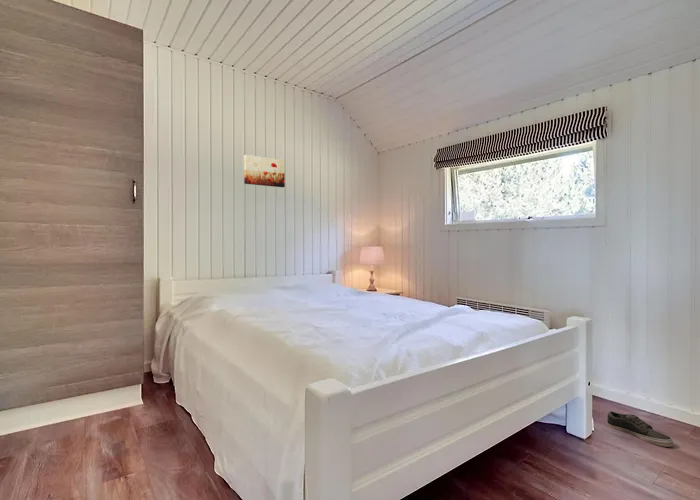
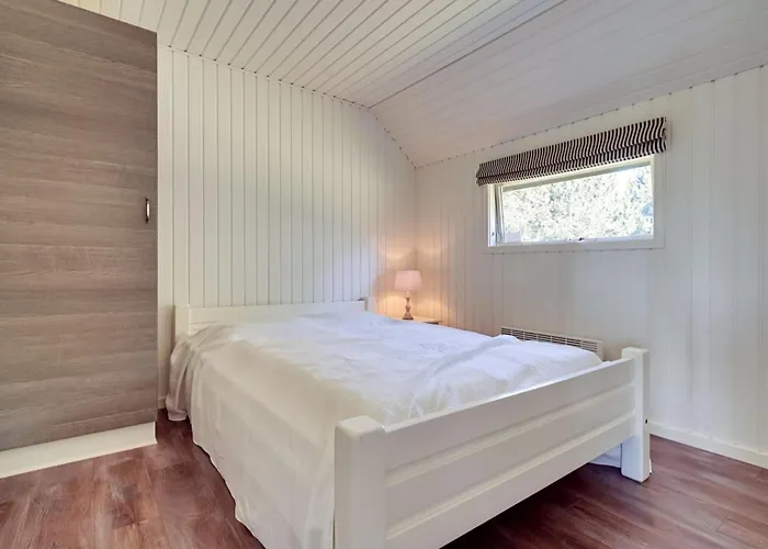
- wall art [243,154,286,188]
- shoe [606,410,674,448]
